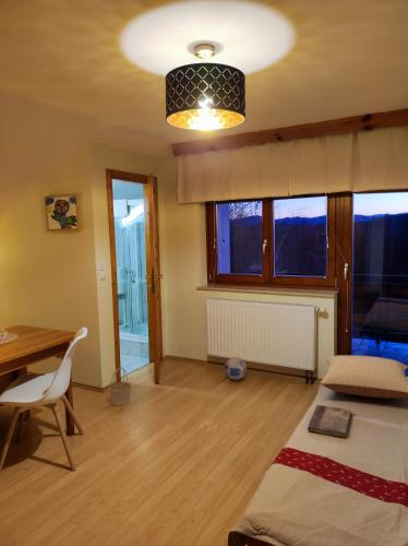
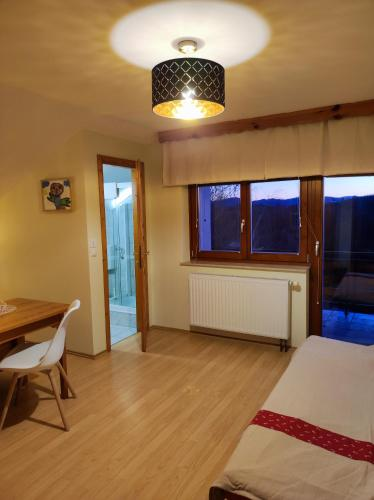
- basket [107,367,133,406]
- pillow [320,354,408,400]
- ball [224,356,248,381]
- book [307,404,352,439]
